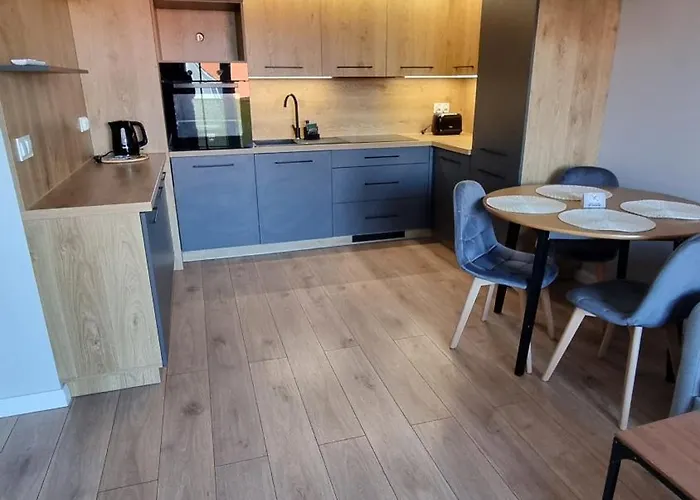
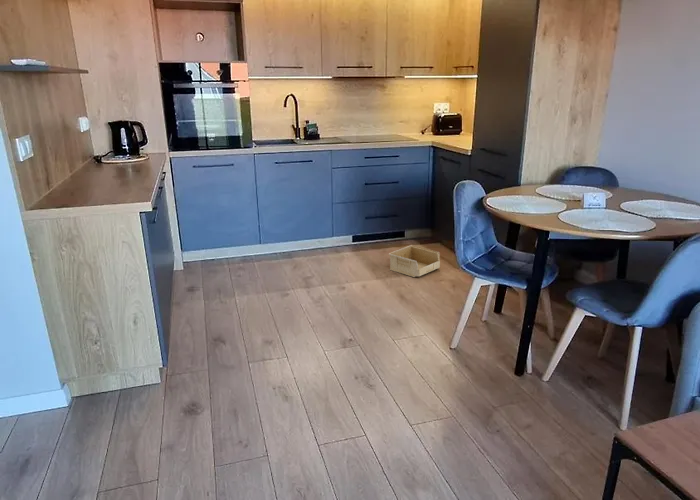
+ storage bin [388,244,441,278]
